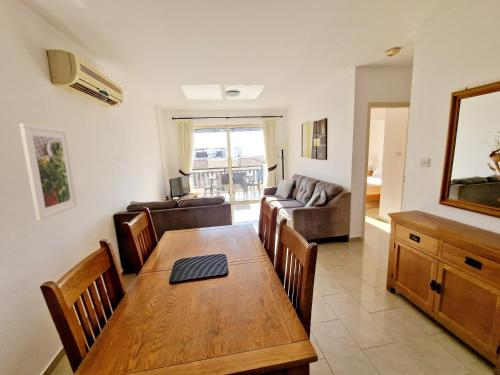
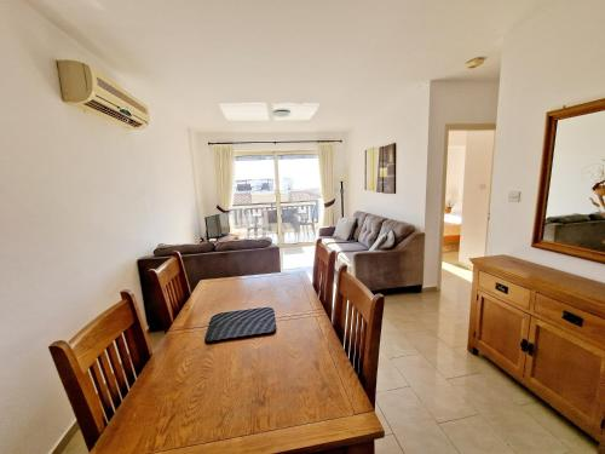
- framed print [18,122,79,222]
